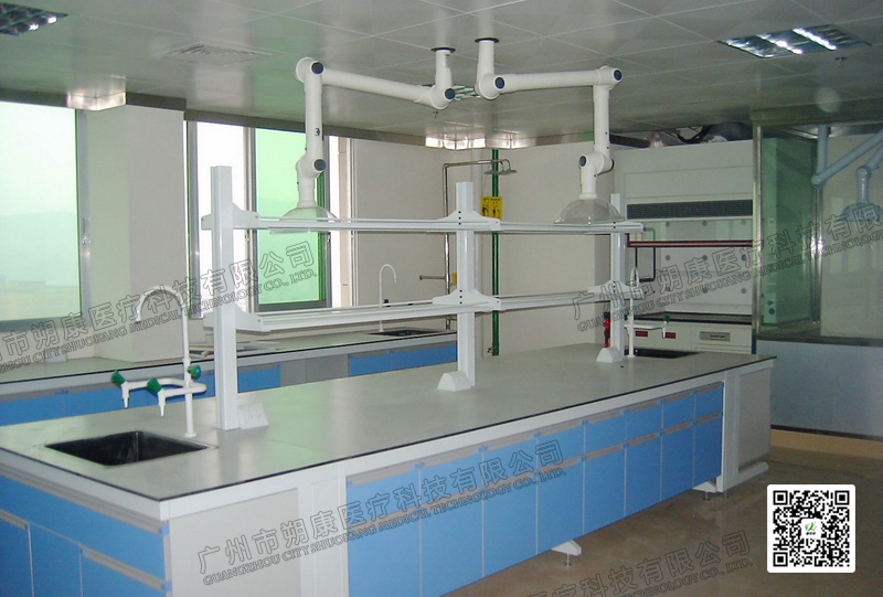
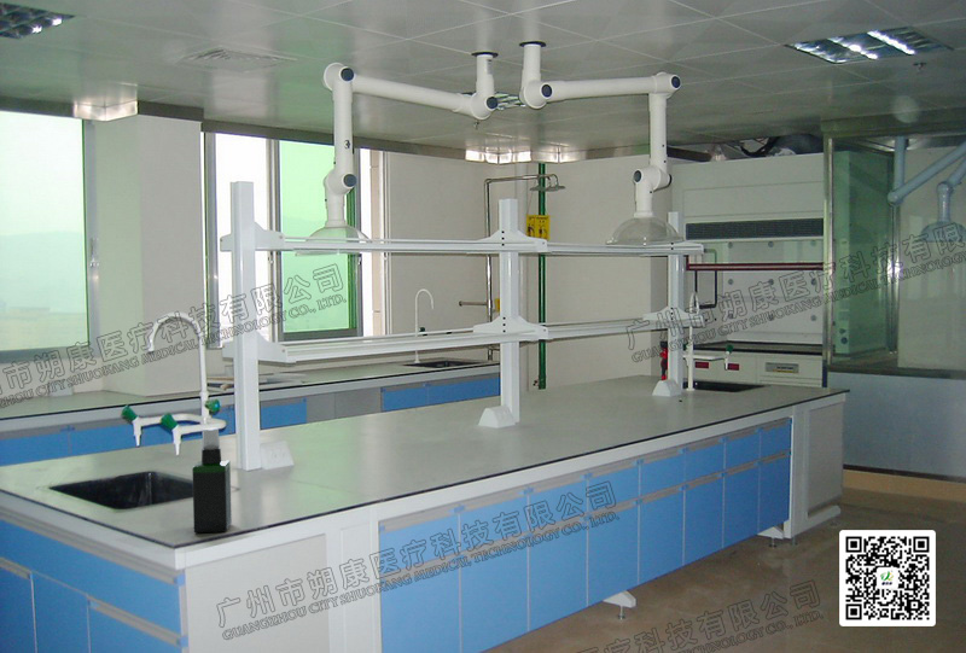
+ spray bottle [191,427,233,534]
